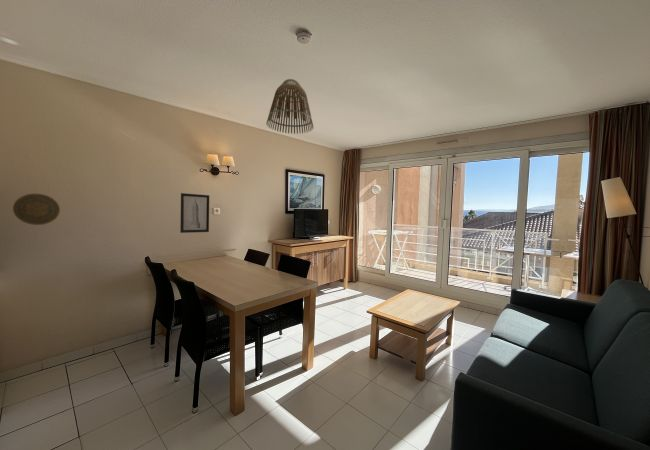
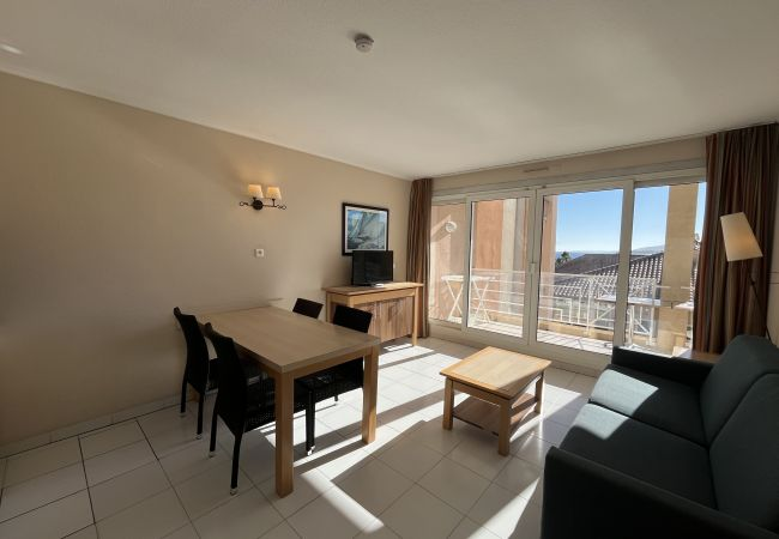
- wall art [179,192,210,234]
- decorative plate [12,193,61,226]
- lamp shade [265,78,315,135]
